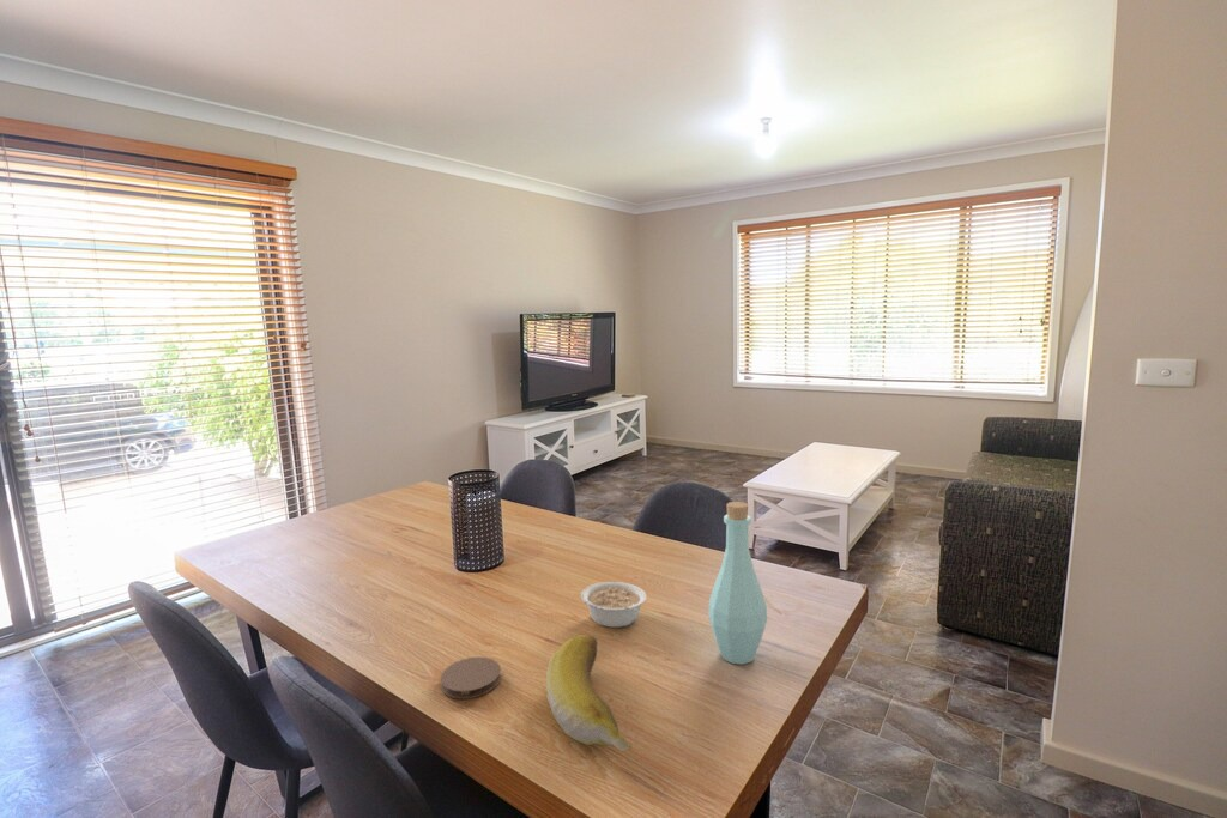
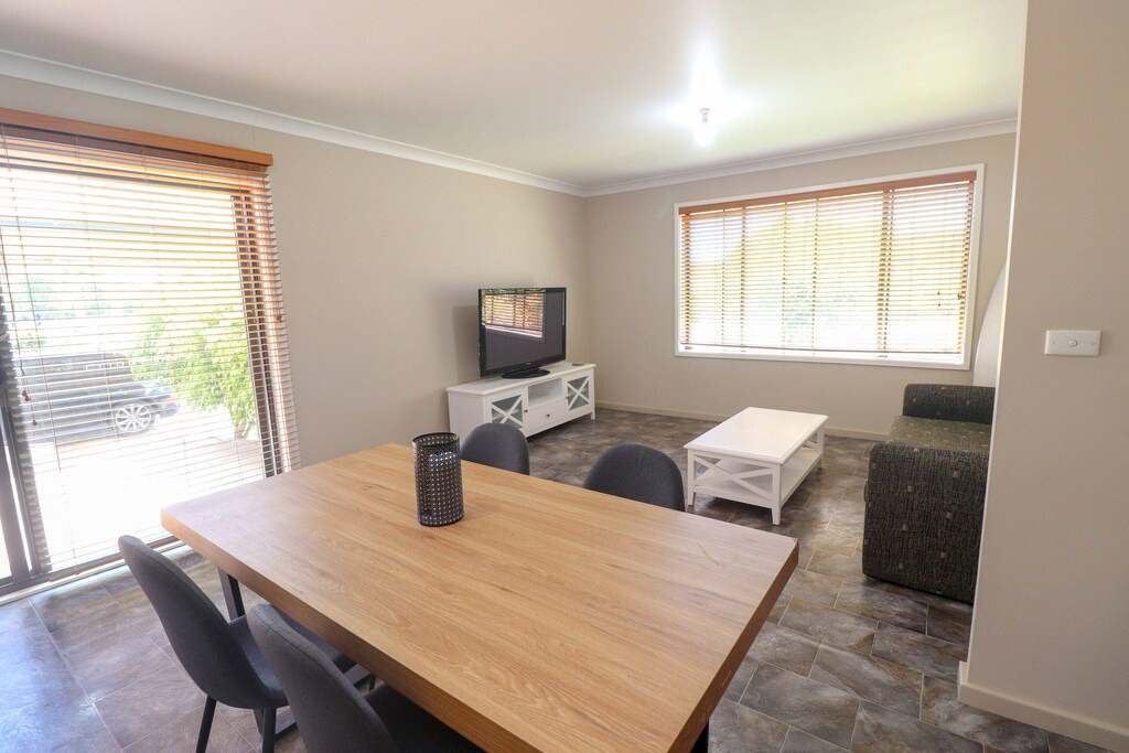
- coaster [440,655,502,701]
- bottle [707,501,768,666]
- legume [580,581,647,629]
- banana [545,634,633,752]
